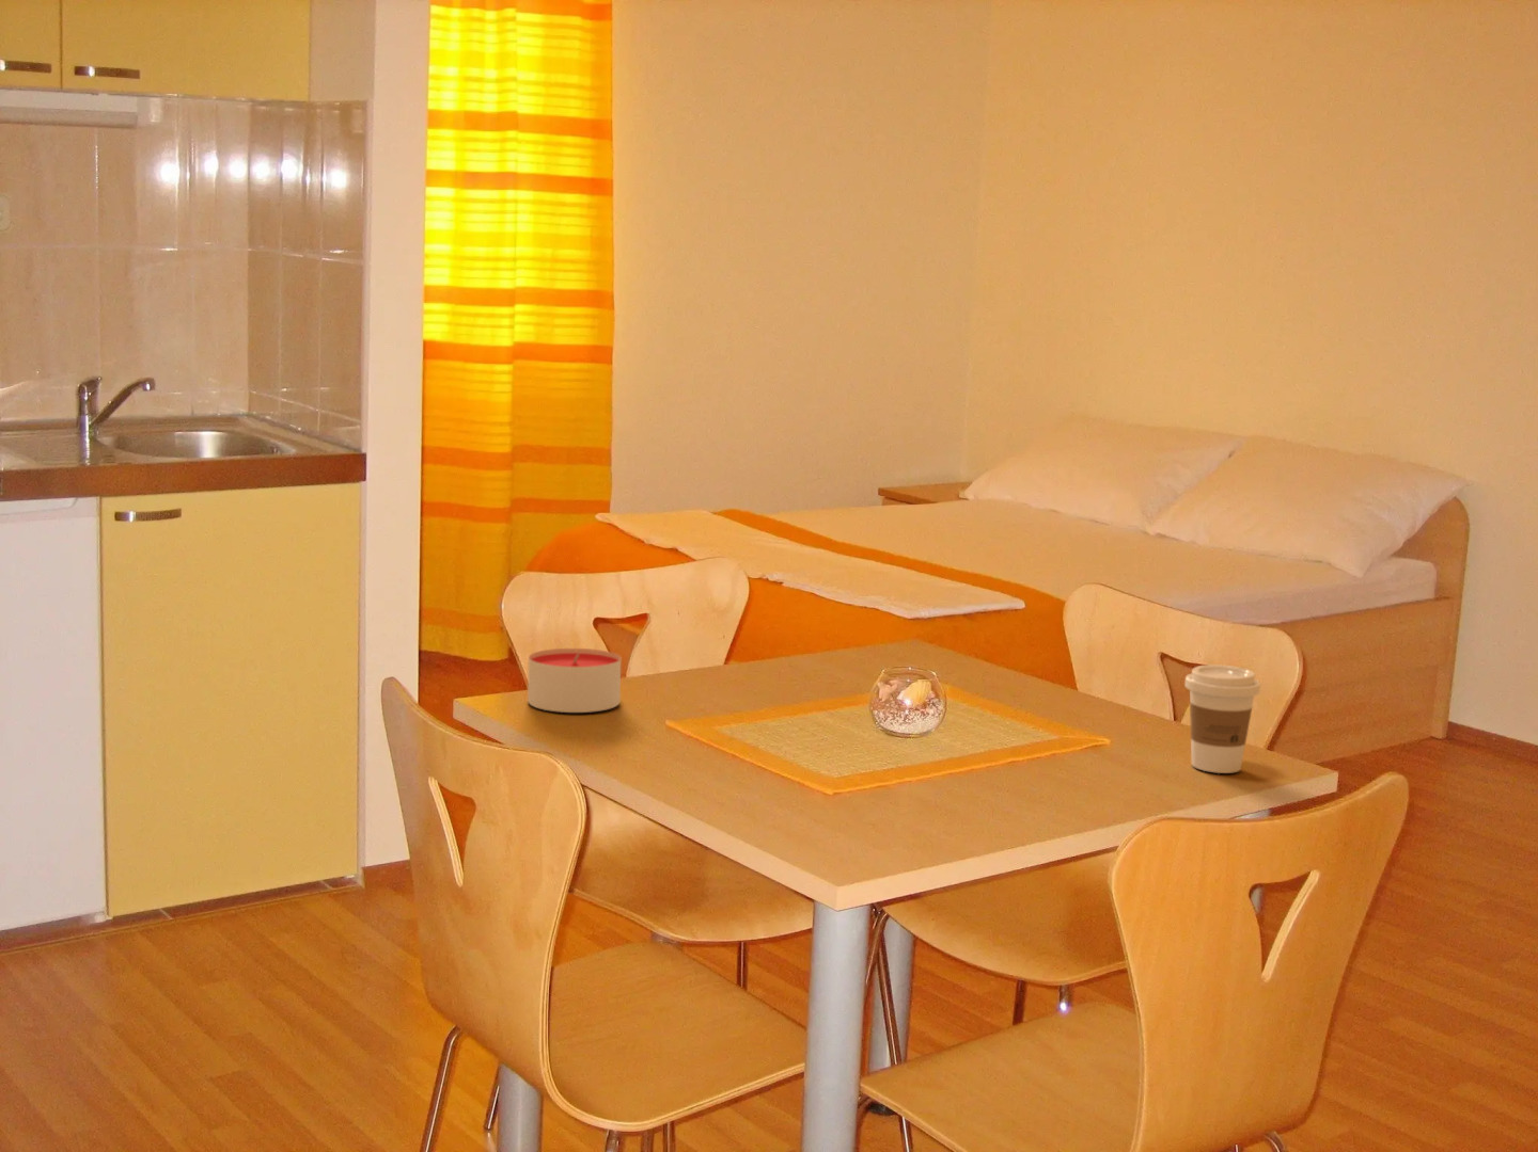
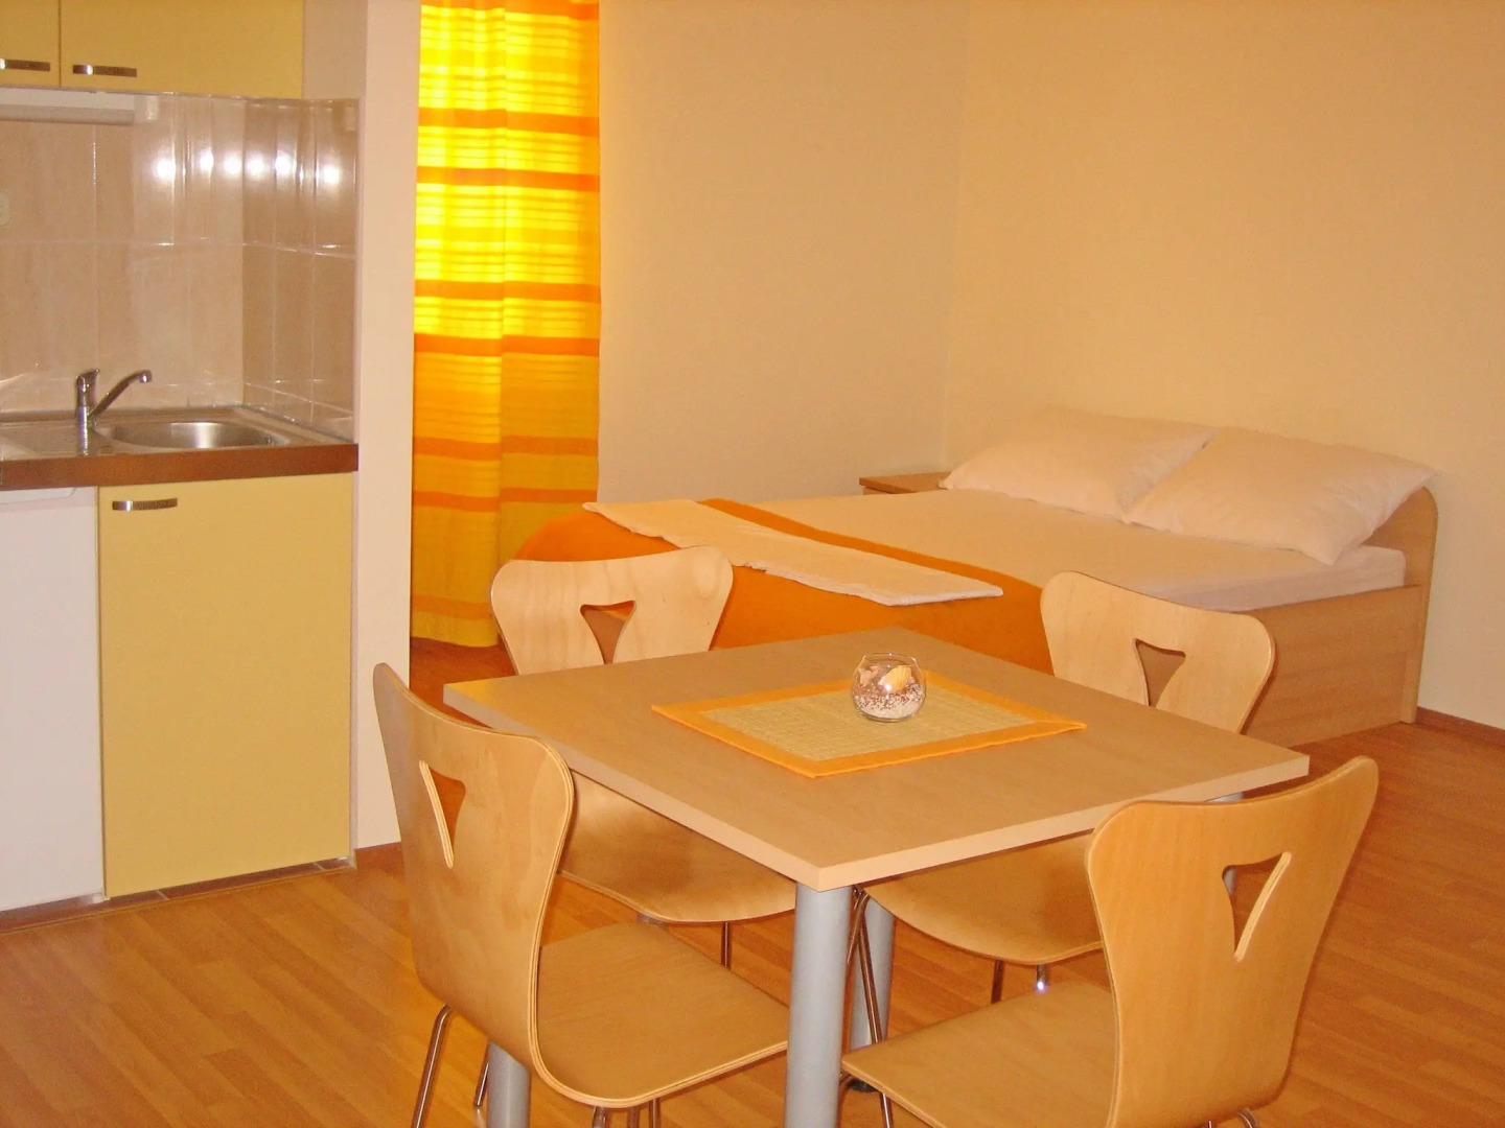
- coffee cup [1183,663,1262,774]
- candle [527,647,621,714]
